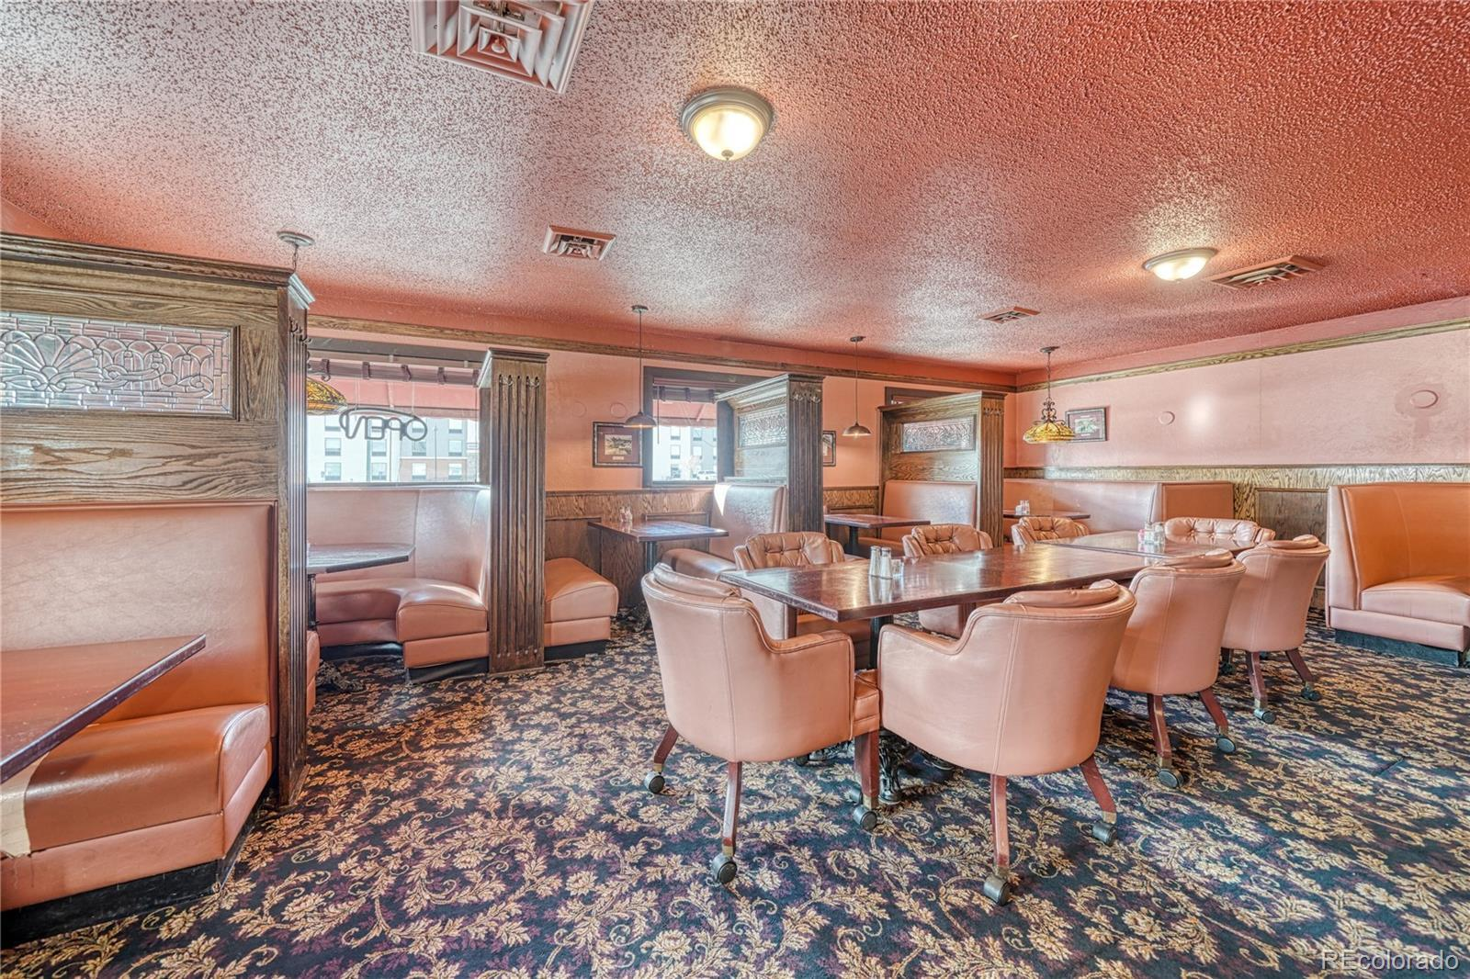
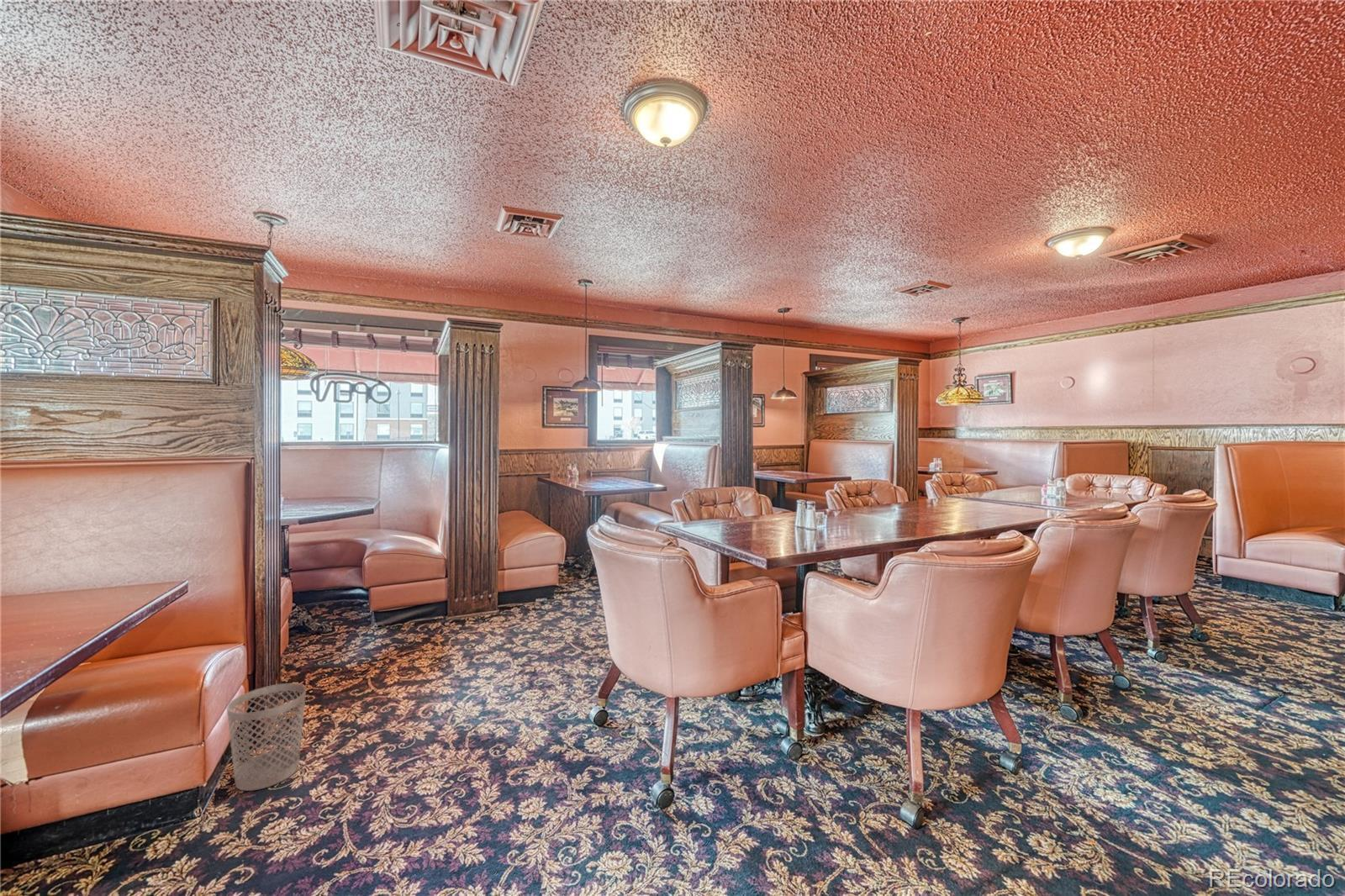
+ wastebasket [226,683,307,792]
